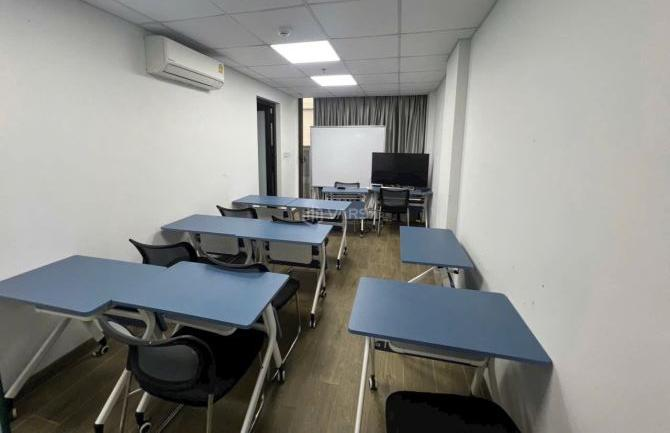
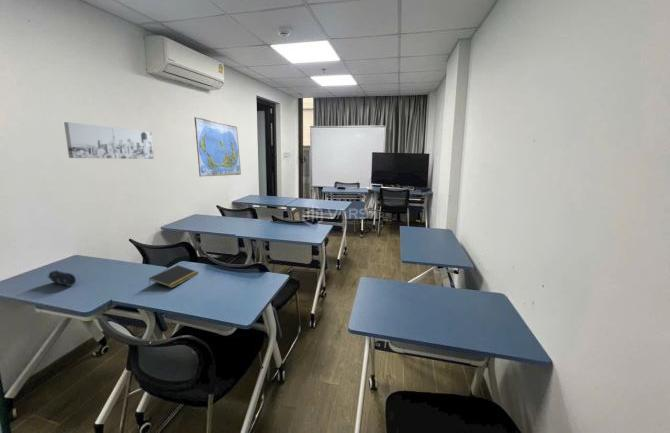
+ world map [193,116,242,178]
+ pencil case [47,269,77,287]
+ notepad [148,264,200,289]
+ wall art [63,121,155,160]
